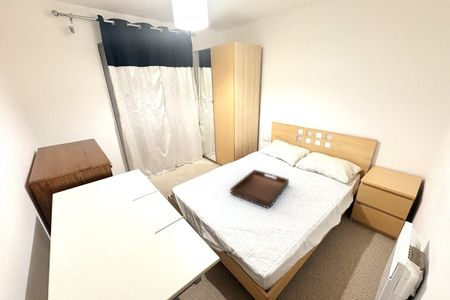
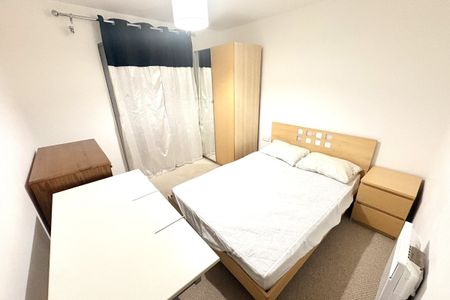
- serving tray [230,169,290,209]
